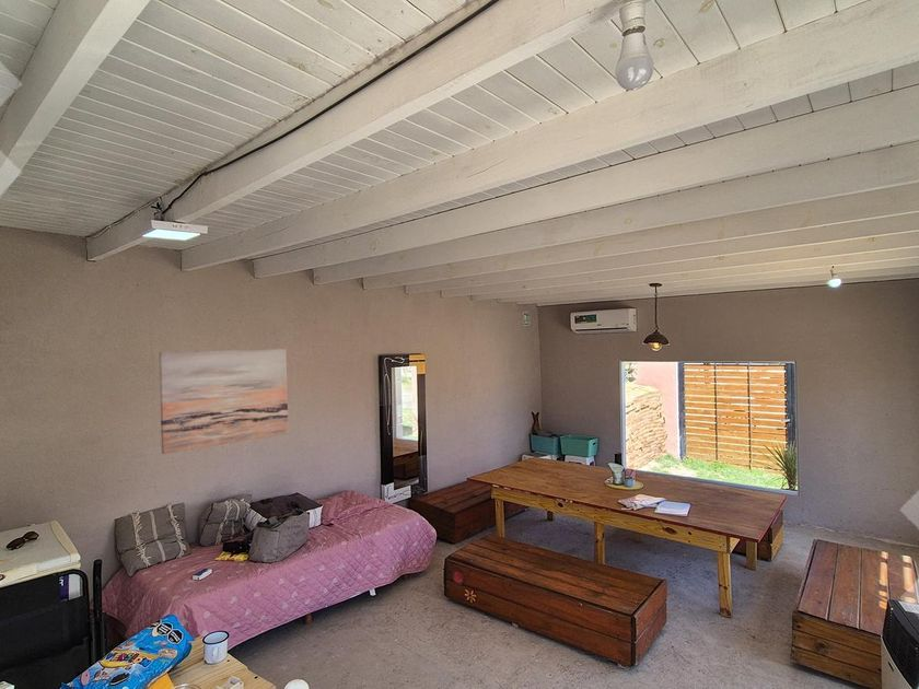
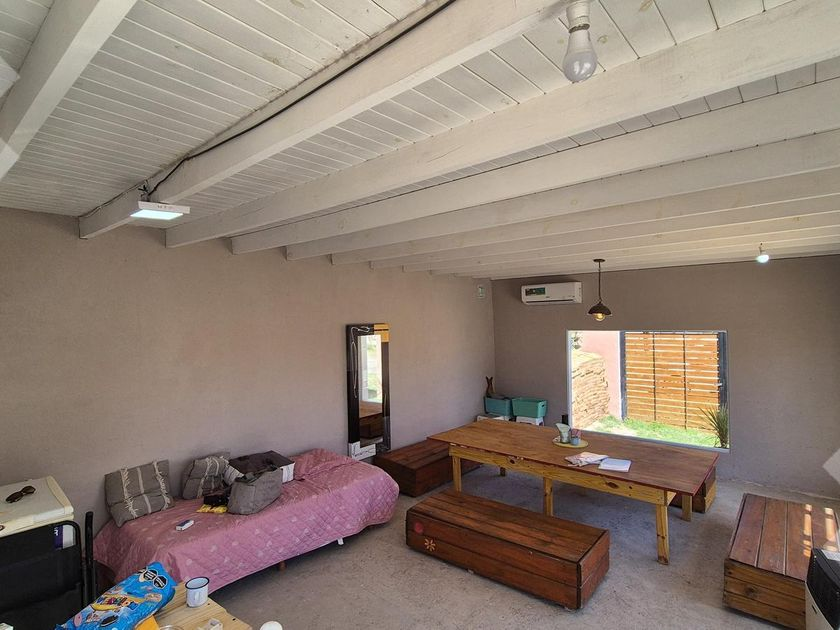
- wall art [158,348,289,455]
